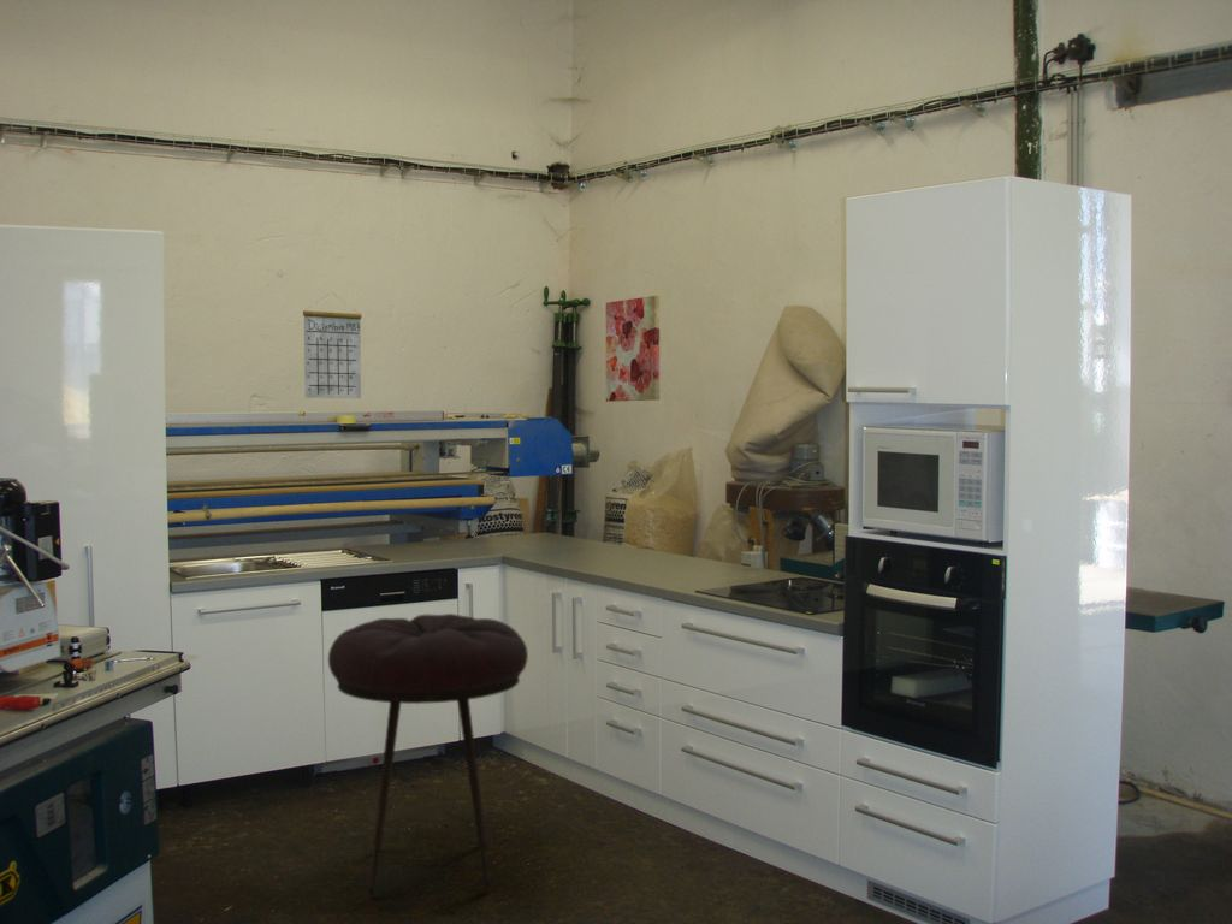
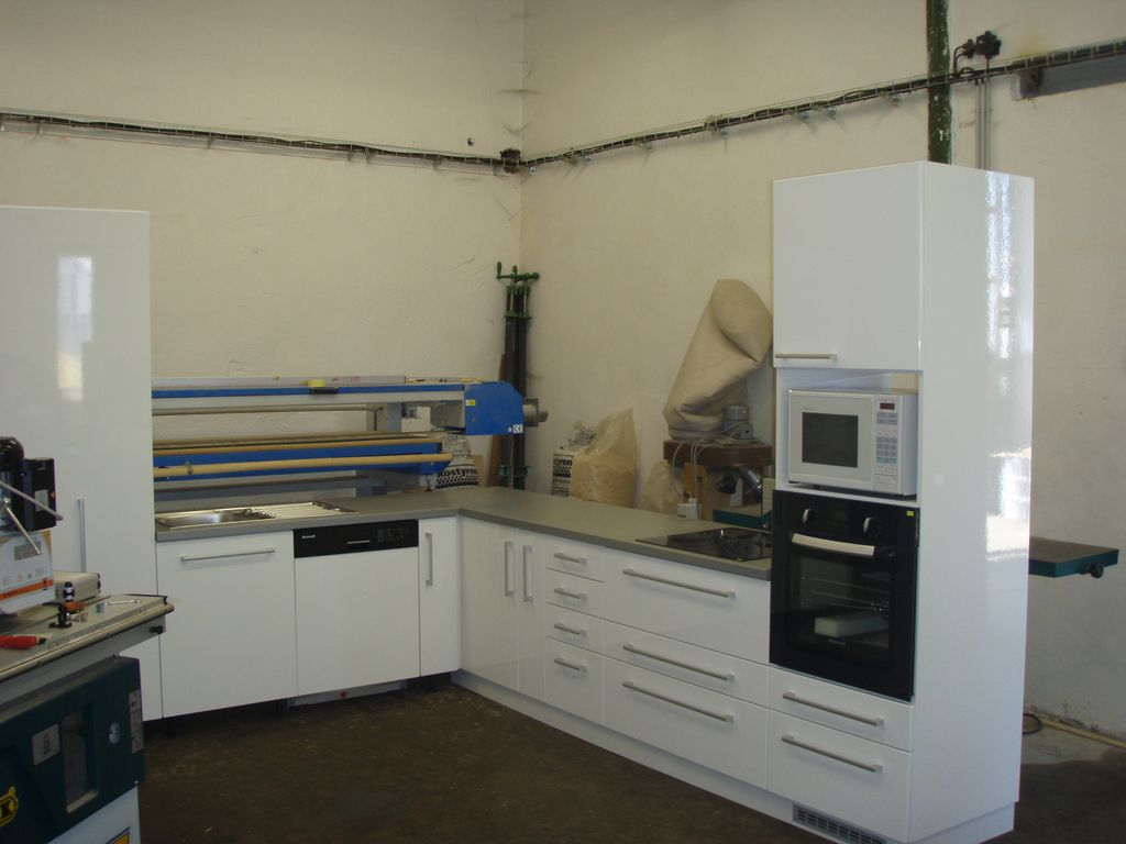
- wall art [605,295,661,403]
- calendar [302,294,362,399]
- stool [327,612,529,896]
